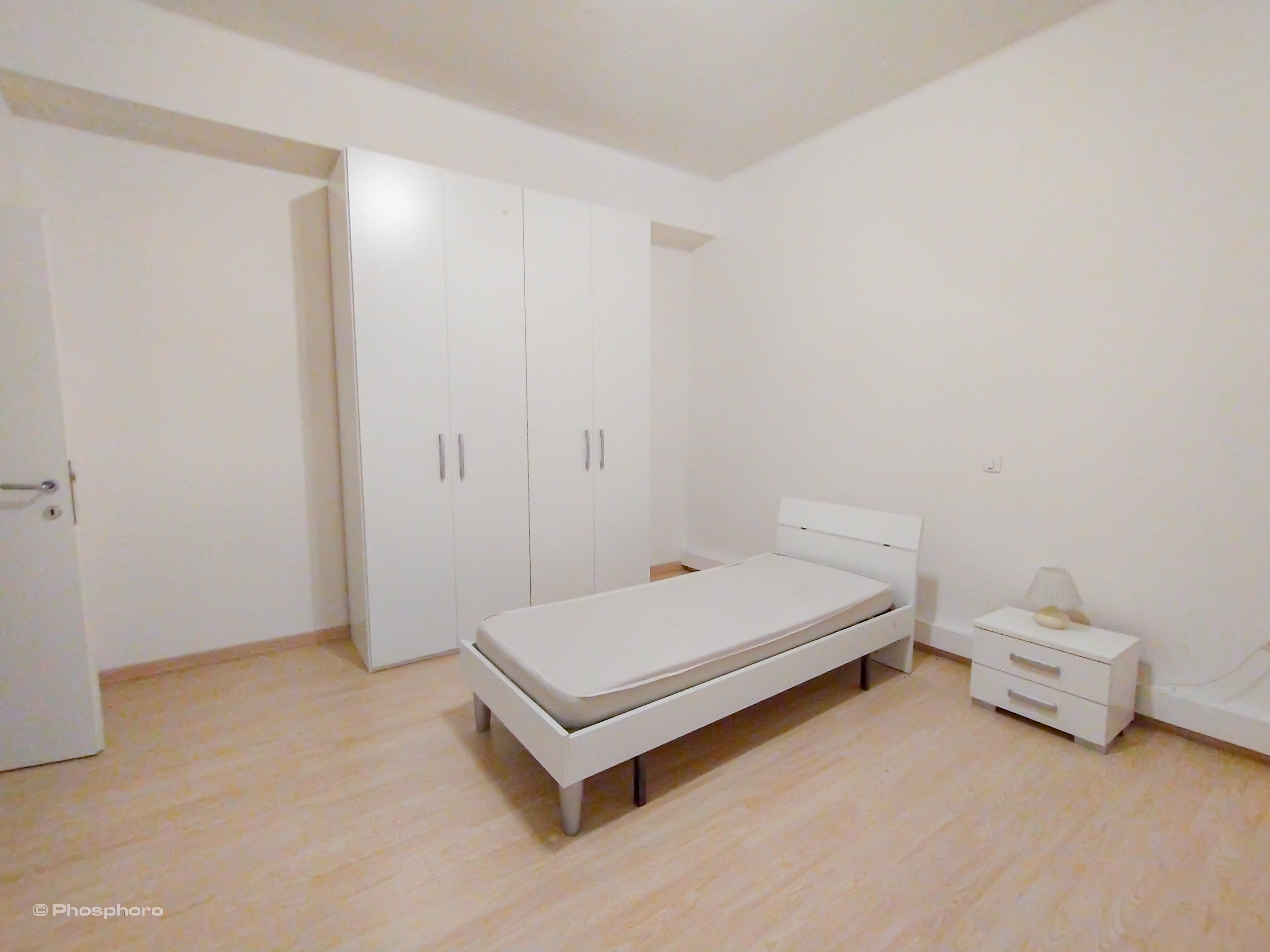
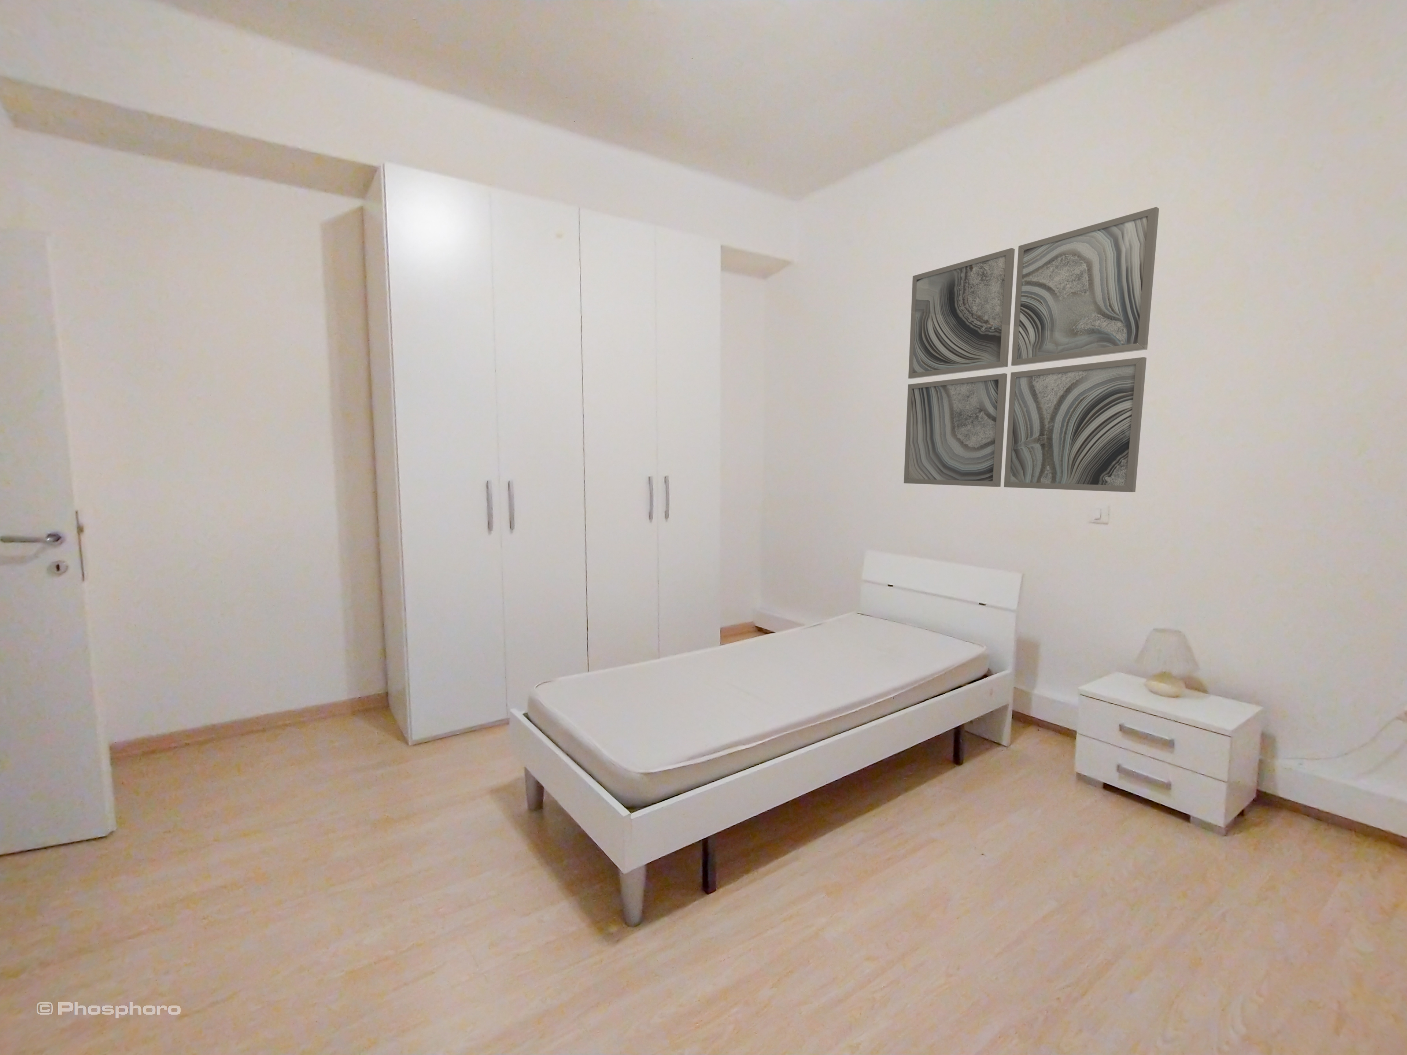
+ wall art [903,206,1159,493]
